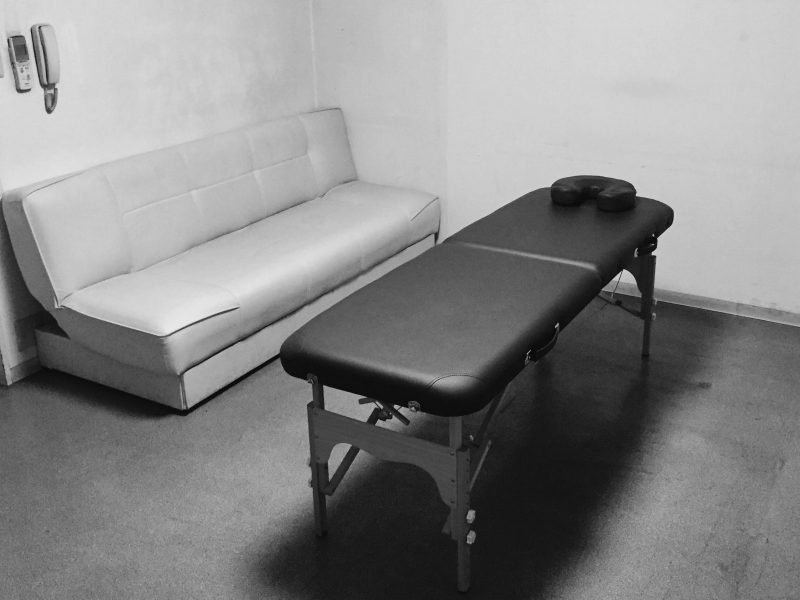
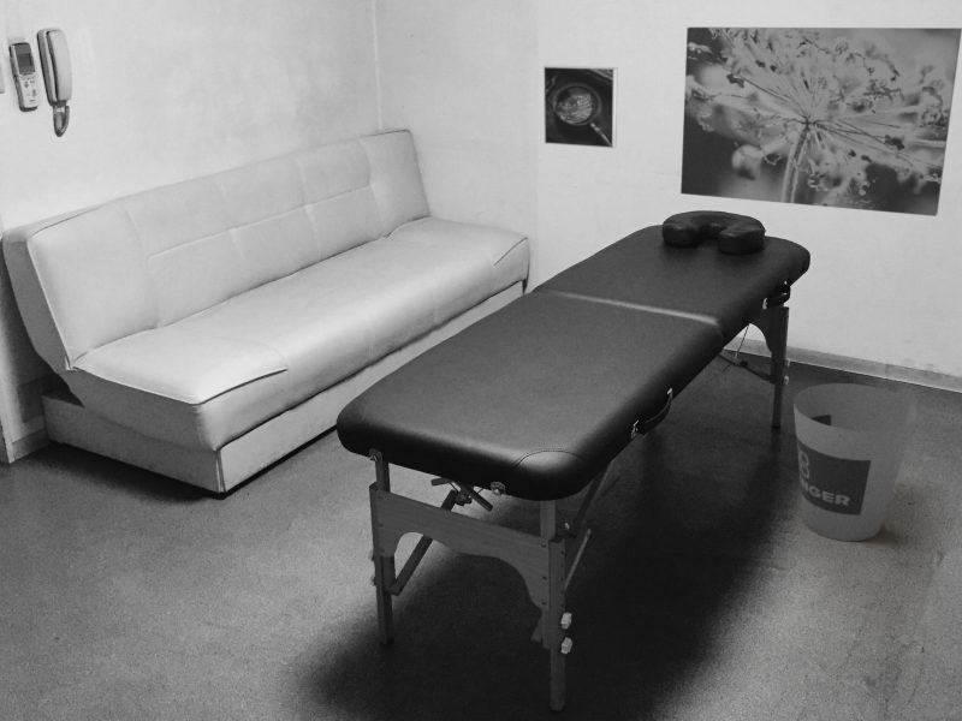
+ wall art [679,26,962,218]
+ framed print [542,65,618,149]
+ trash can [792,382,919,542]
